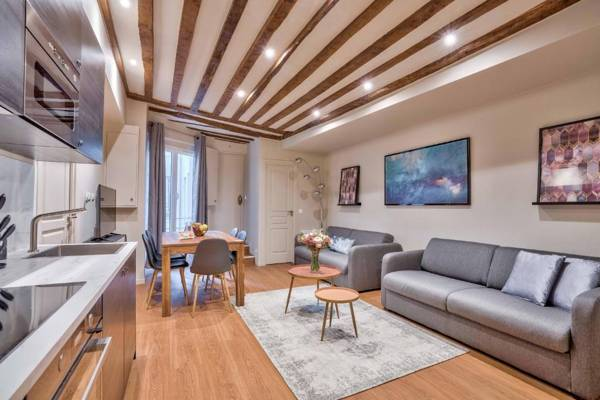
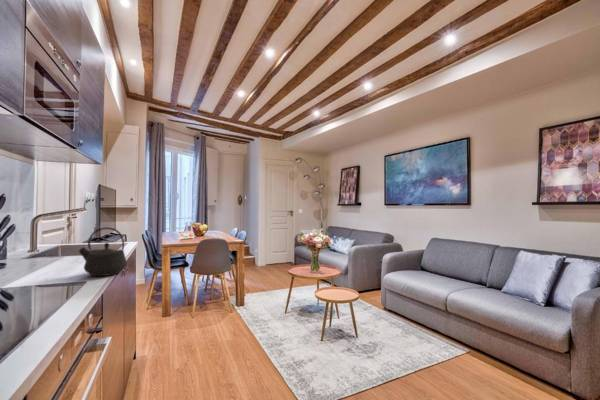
+ kettle [78,226,128,277]
